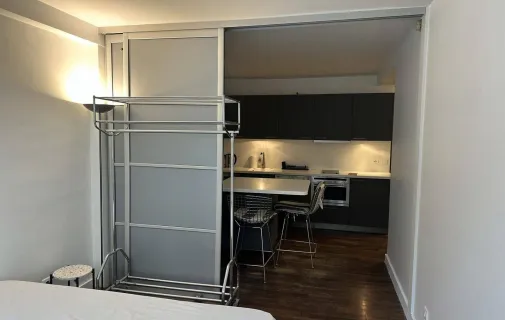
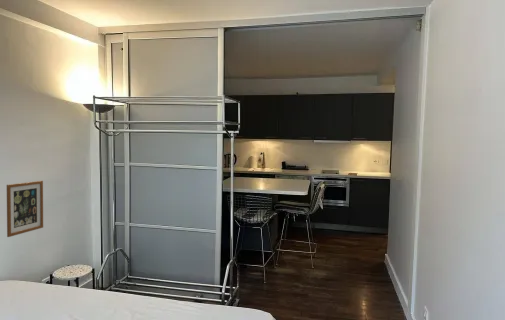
+ wall art [6,180,44,238]
